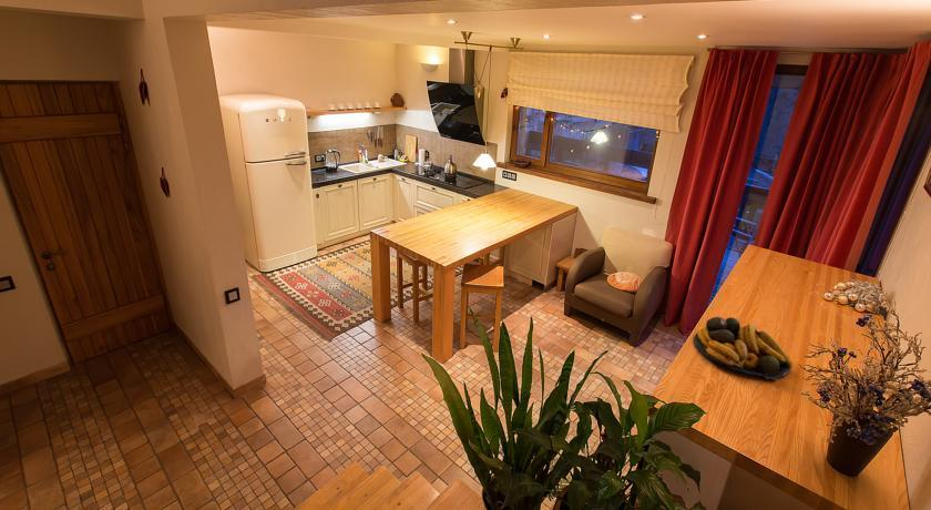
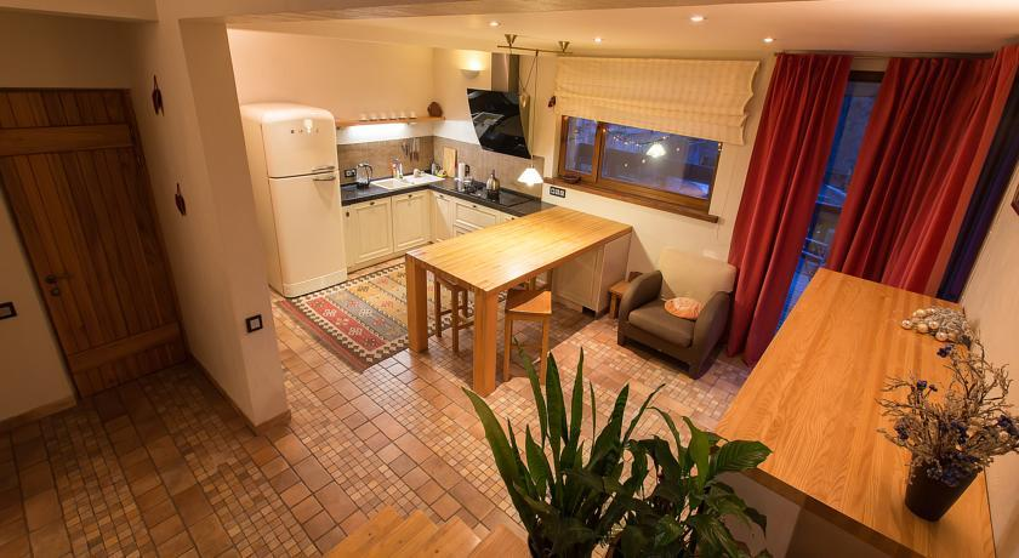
- fruit bowl [693,316,794,381]
